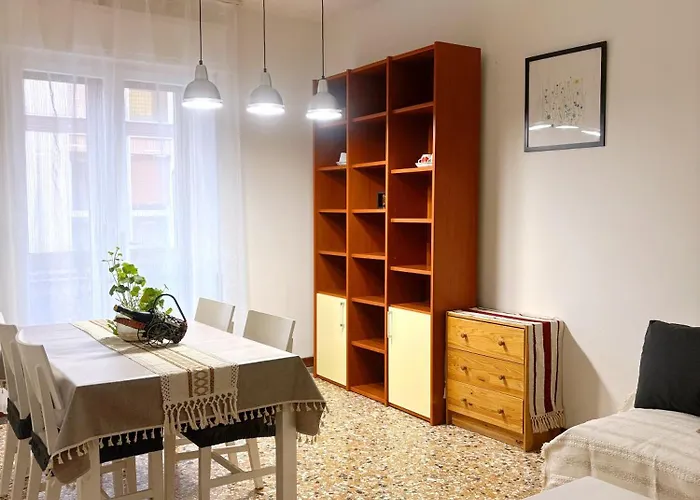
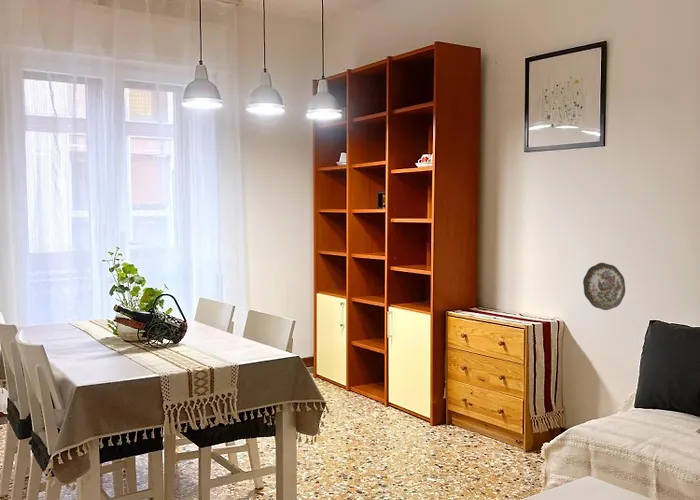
+ decorative plate [582,262,626,311]
